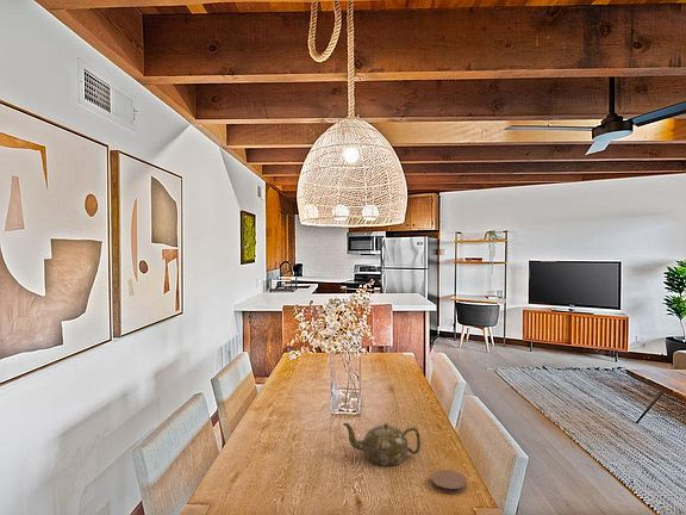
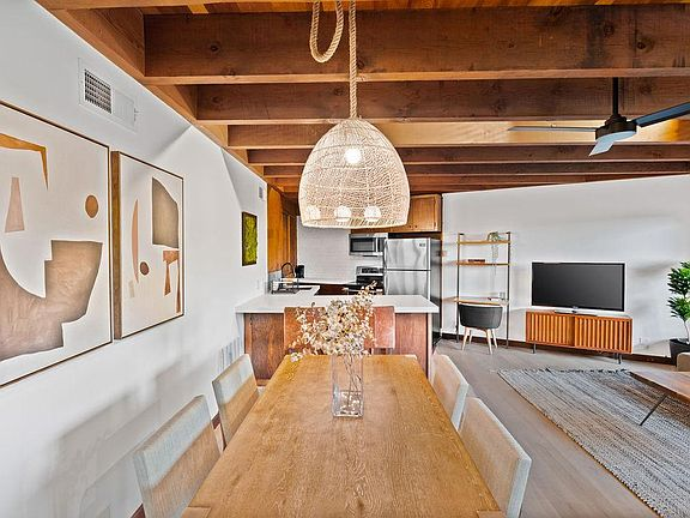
- coaster [430,469,468,495]
- teapot [342,422,422,467]
